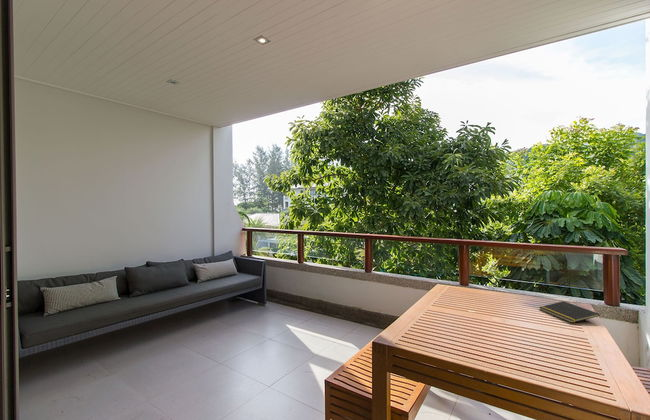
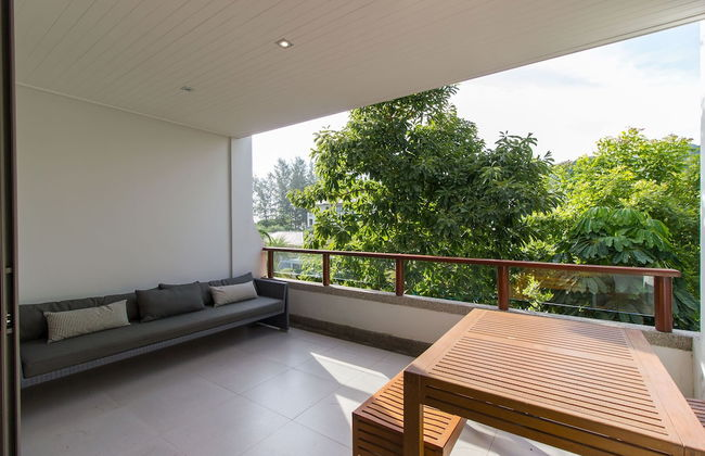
- notepad [538,300,601,324]
